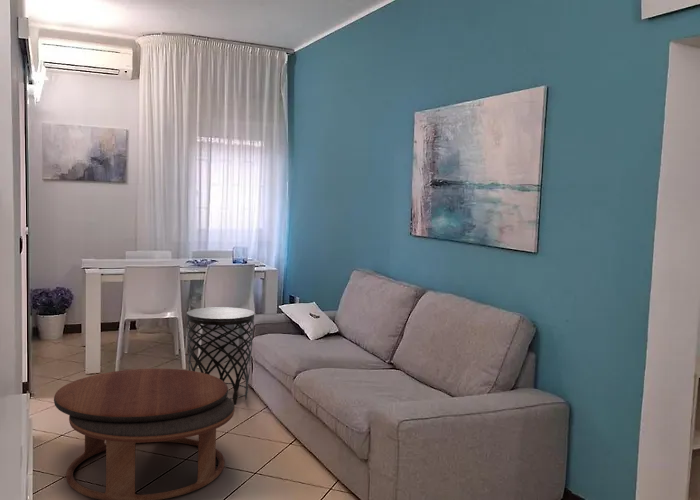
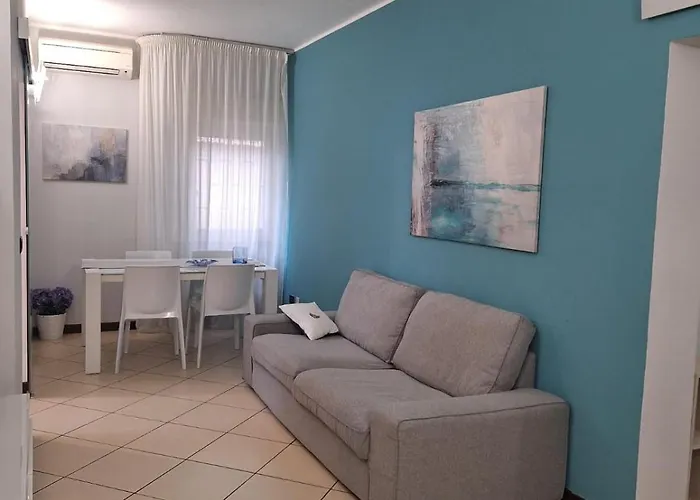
- side table [186,306,255,406]
- coffee table [53,367,236,500]
